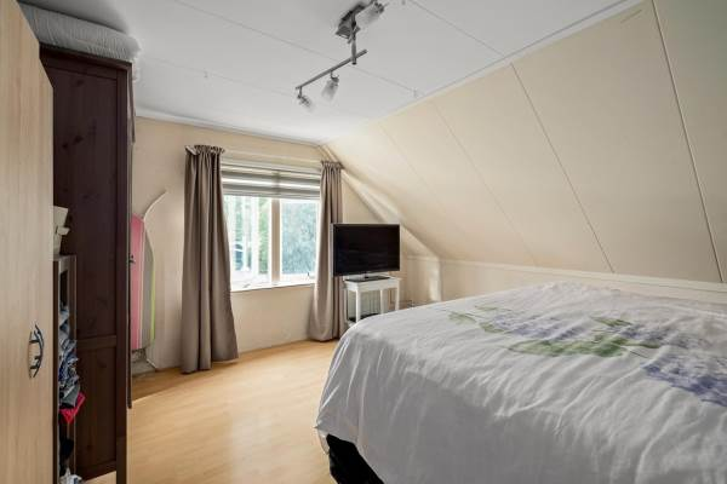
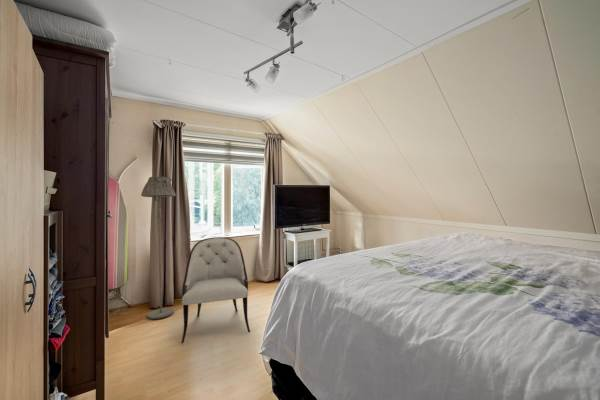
+ armchair [180,236,251,344]
+ floor lamp [140,176,177,320]
